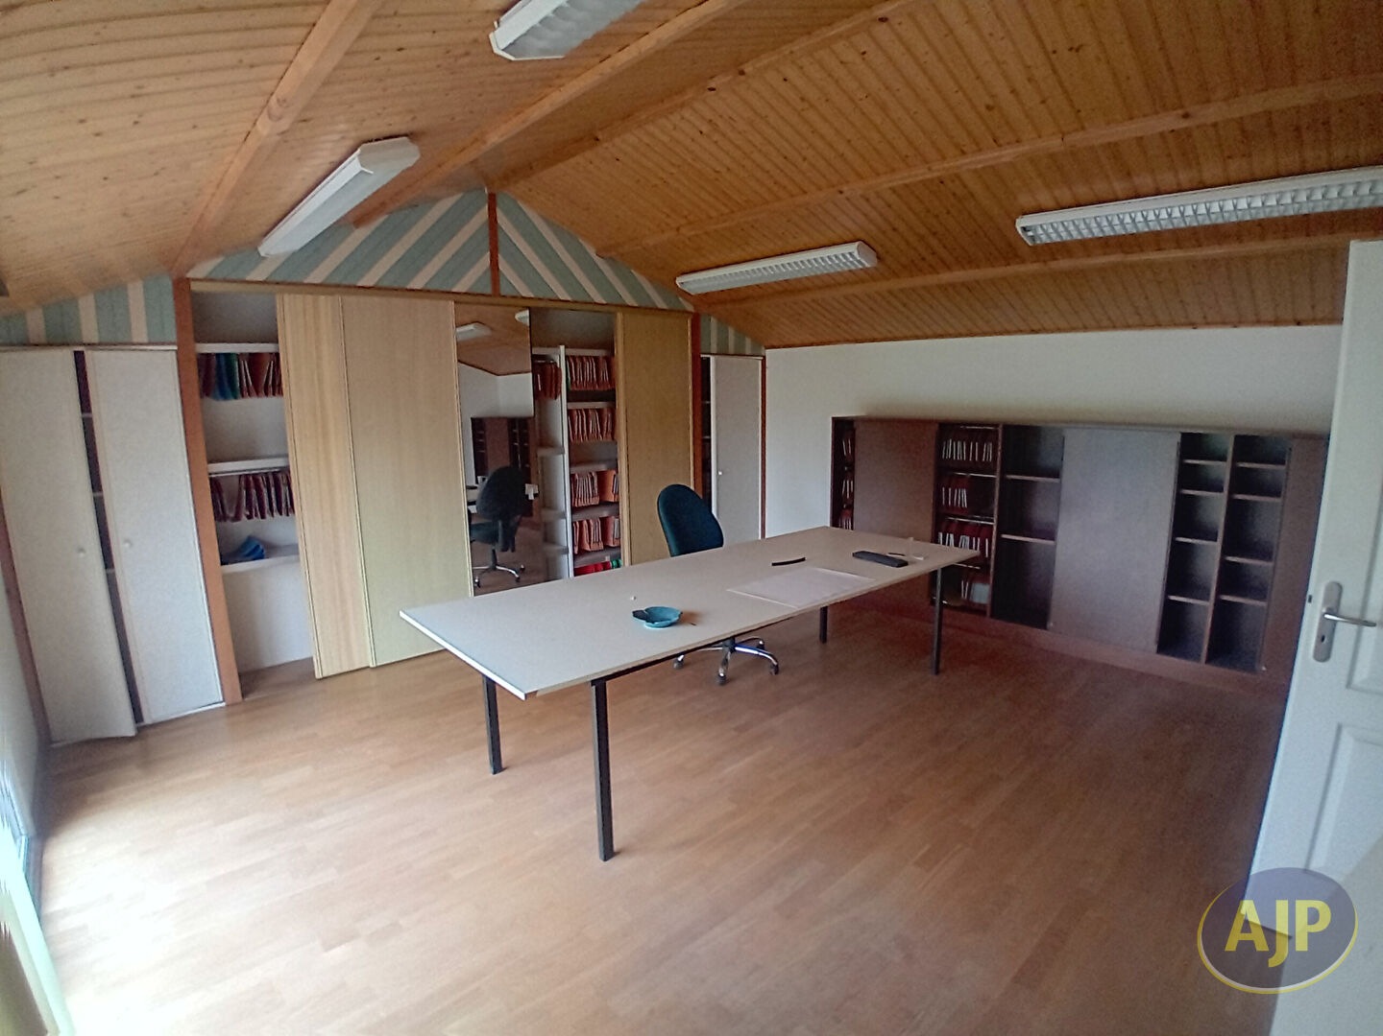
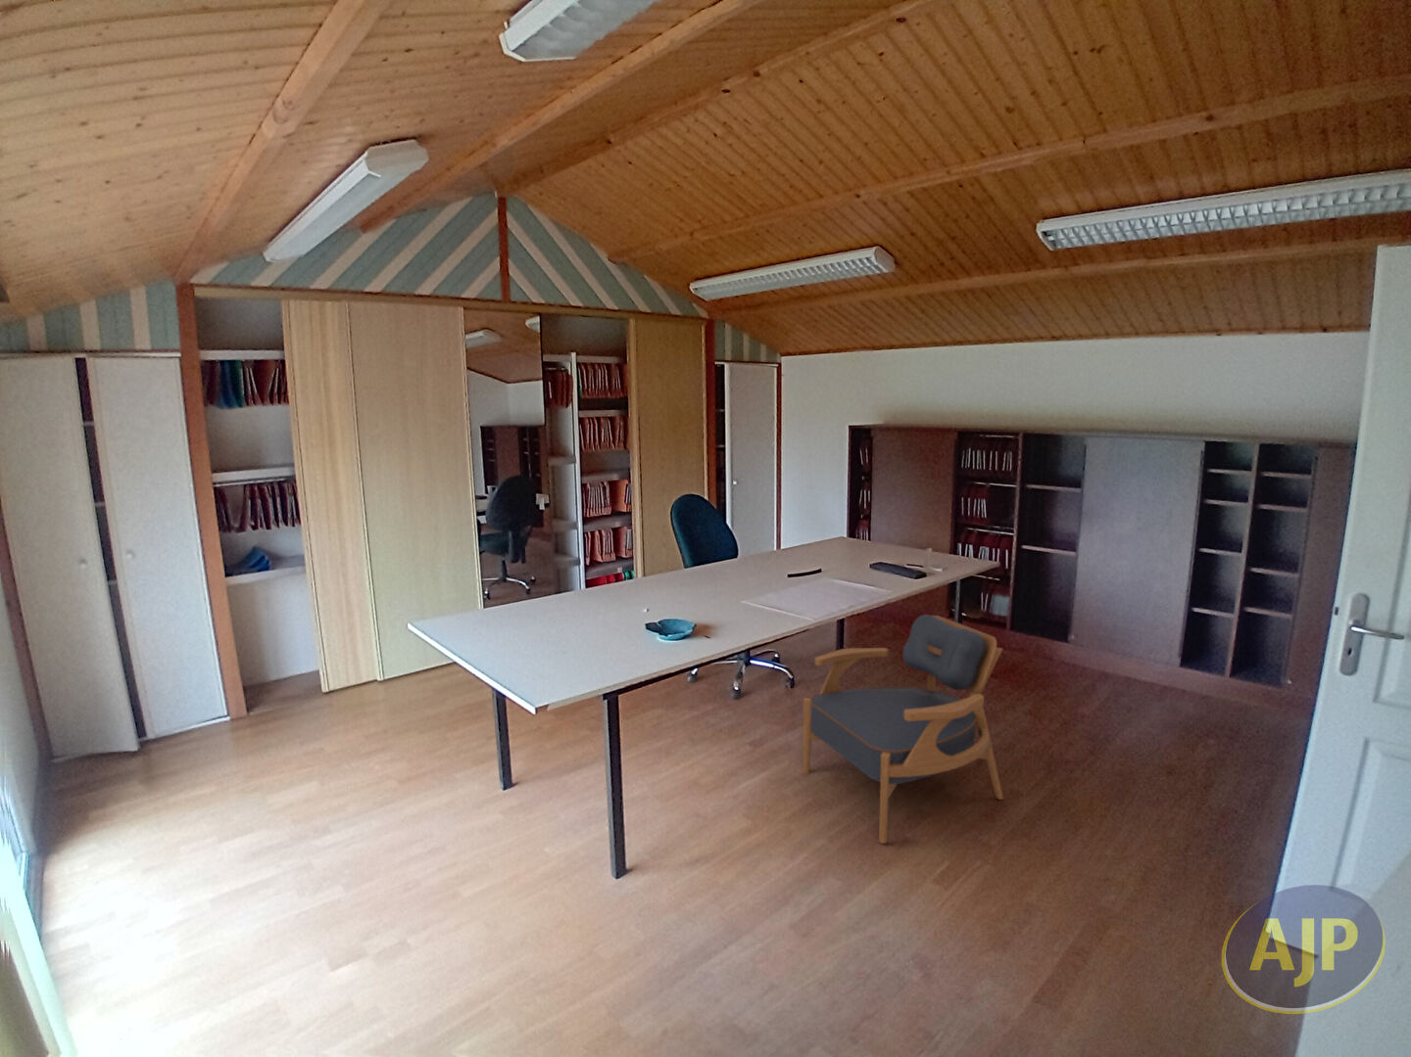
+ armchair [801,614,1004,845]
